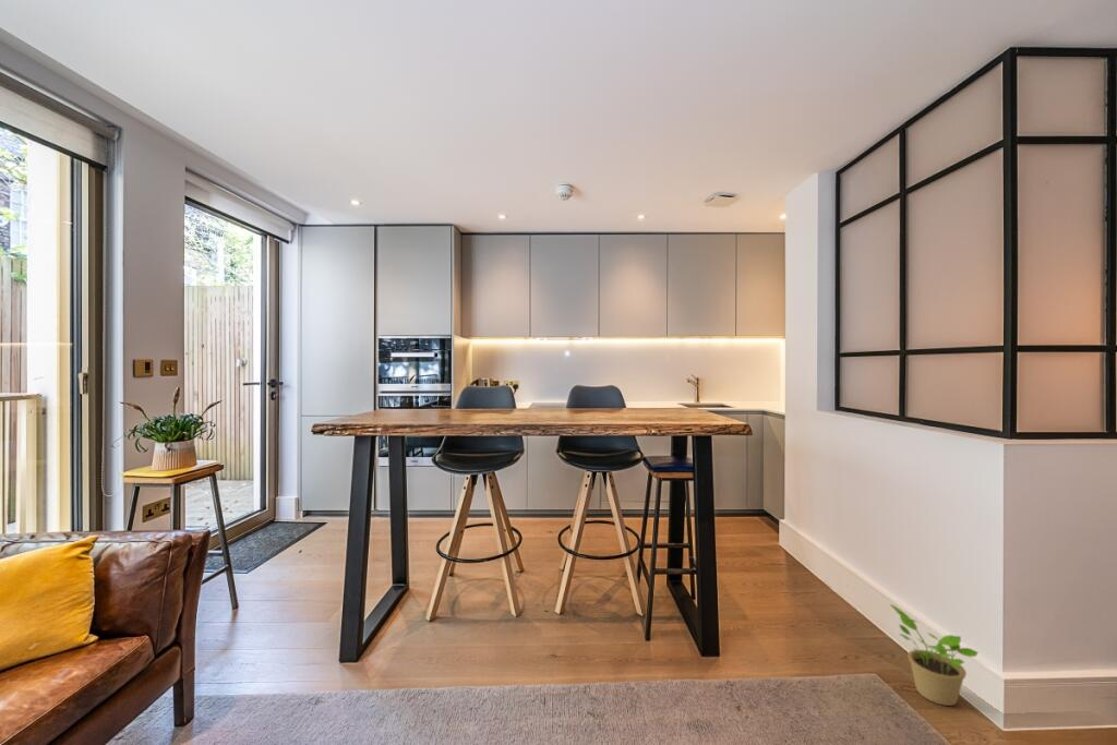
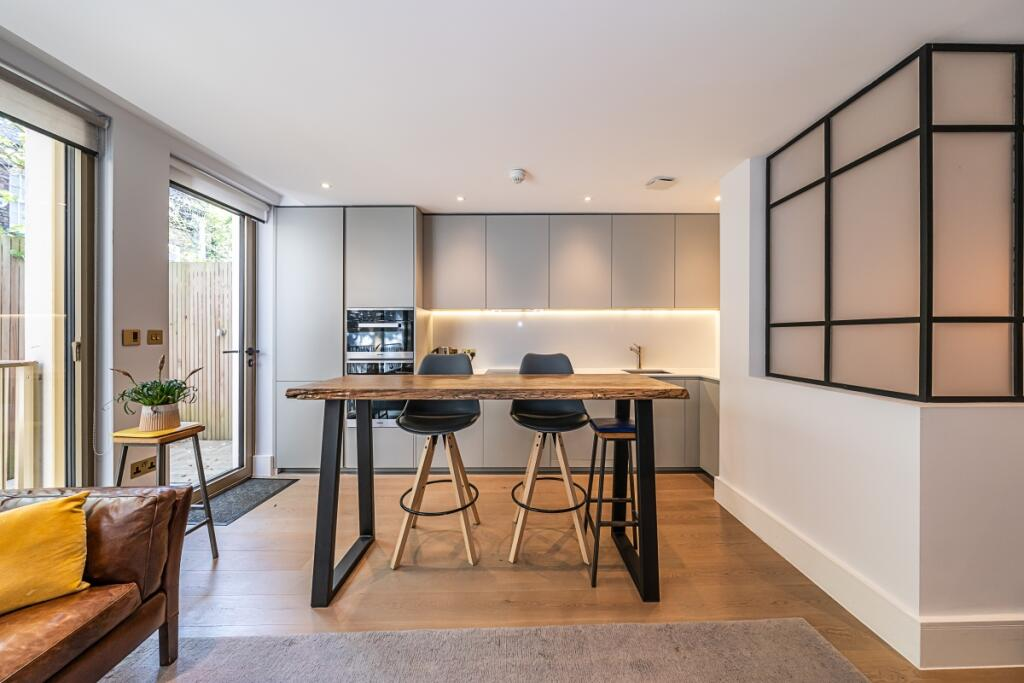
- potted plant [889,603,980,707]
